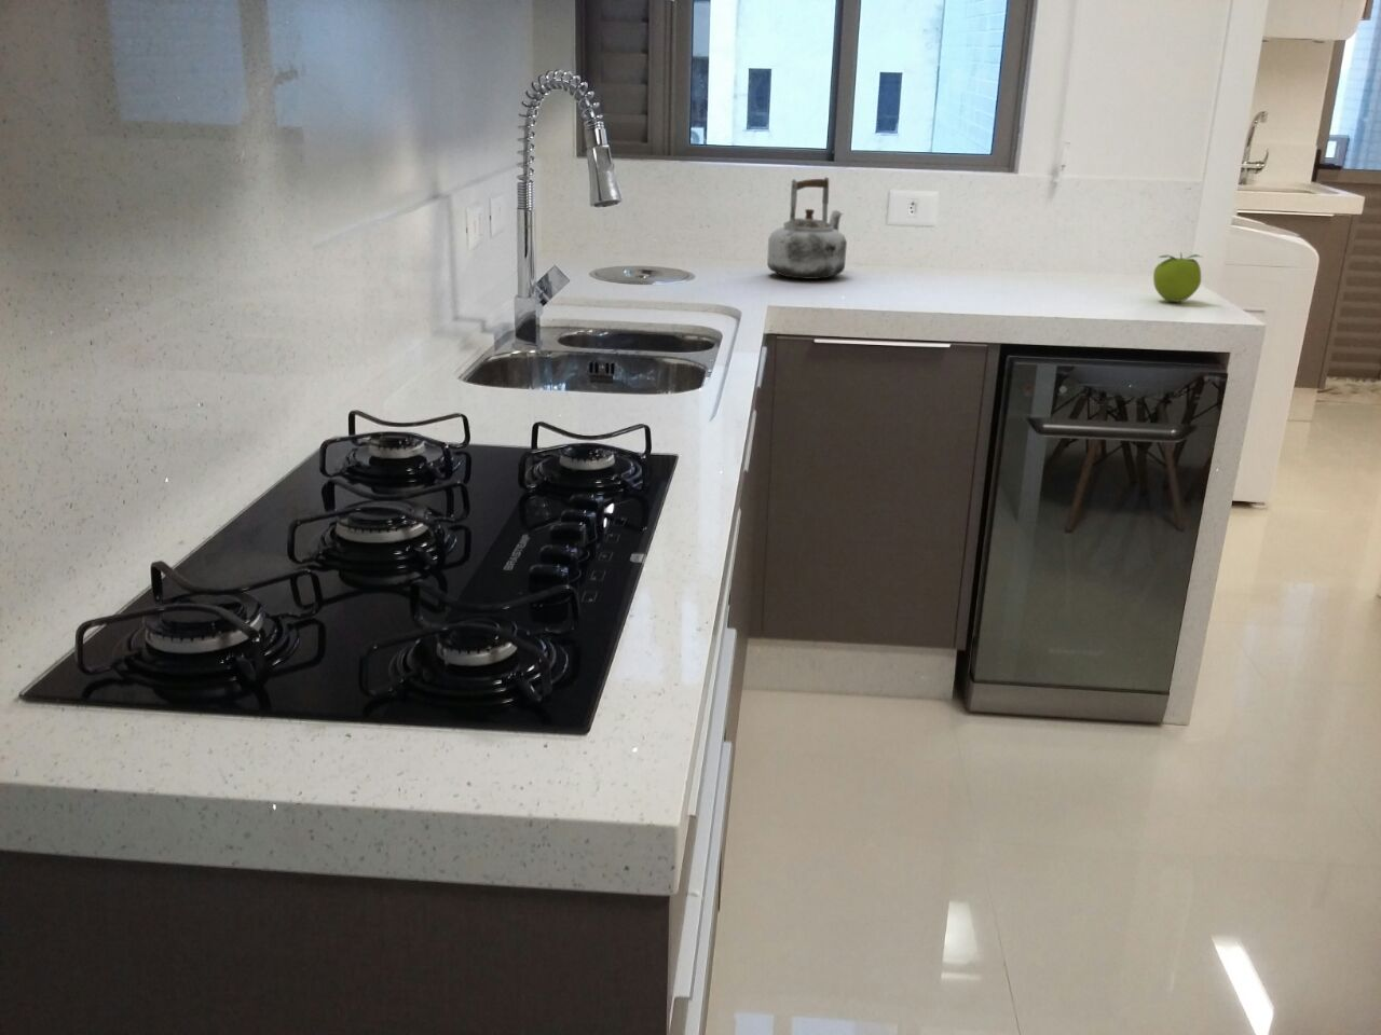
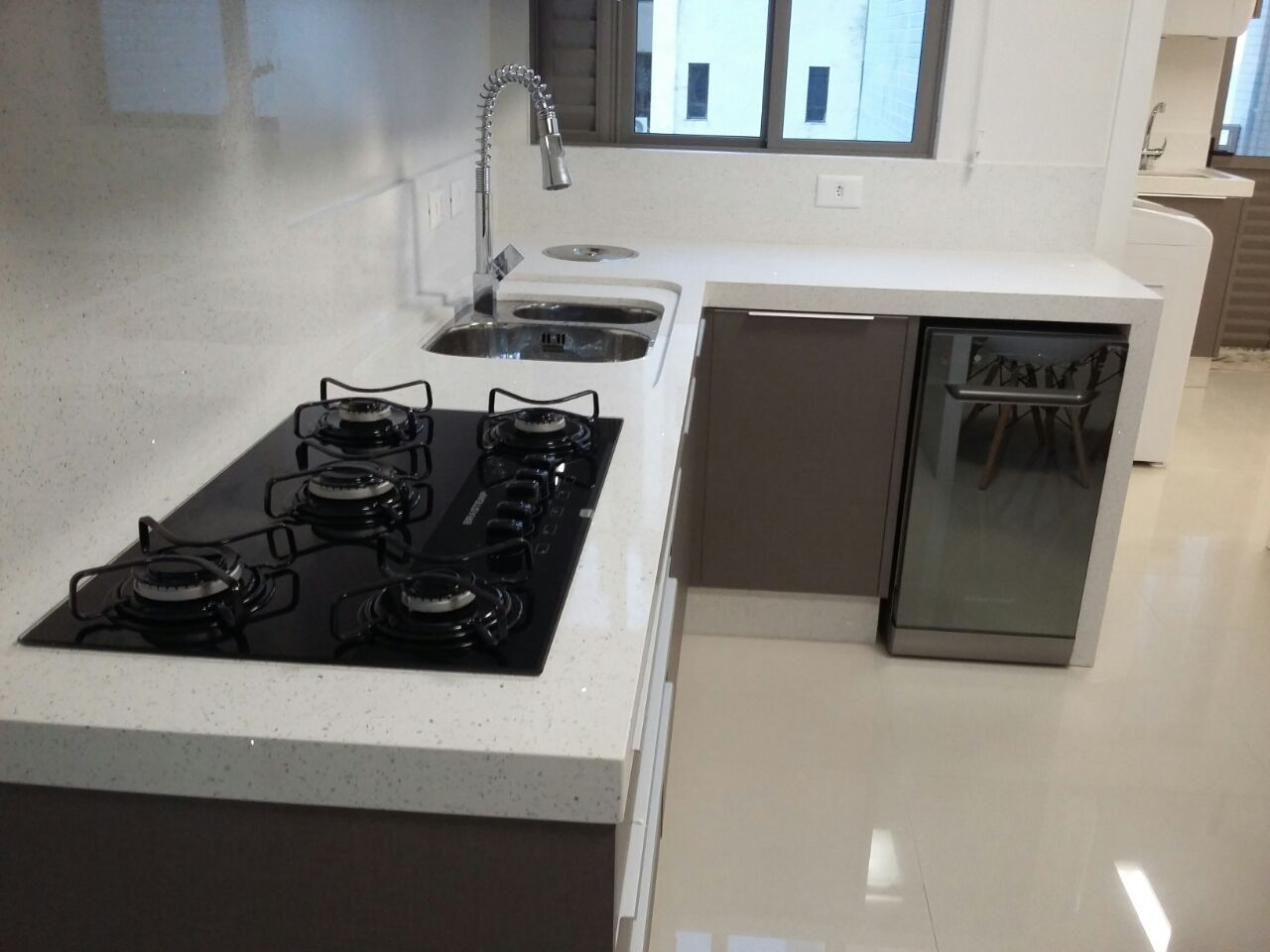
- fruit [1153,252,1202,303]
- kettle [766,176,848,280]
